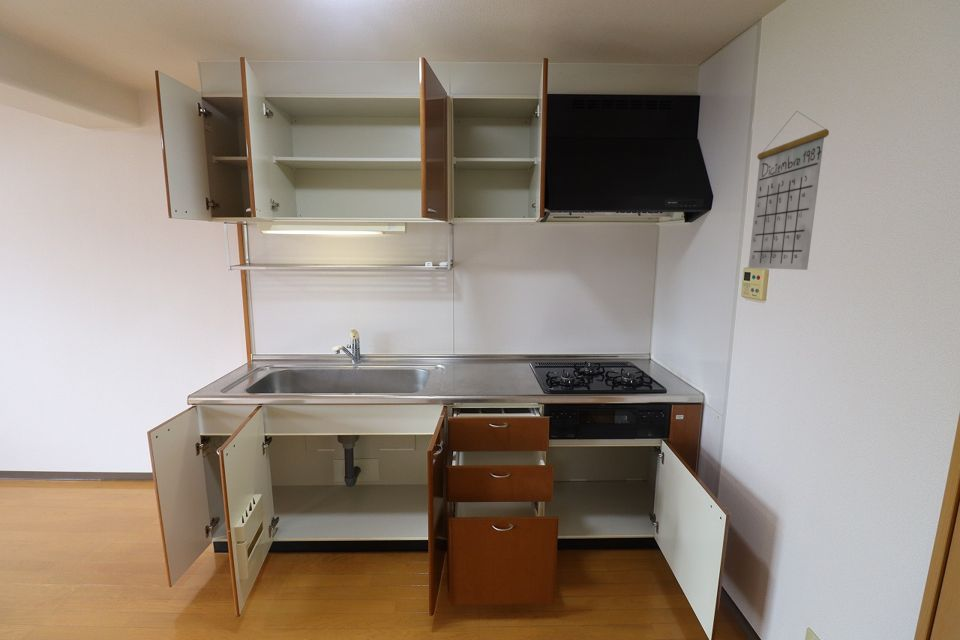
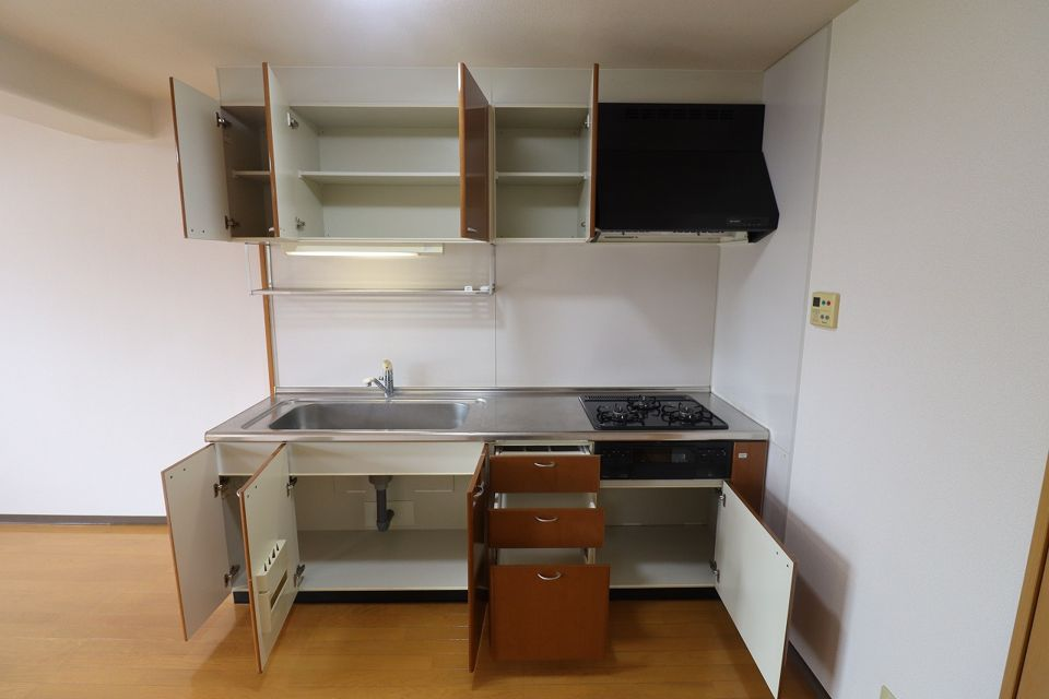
- calendar [747,110,830,271]
